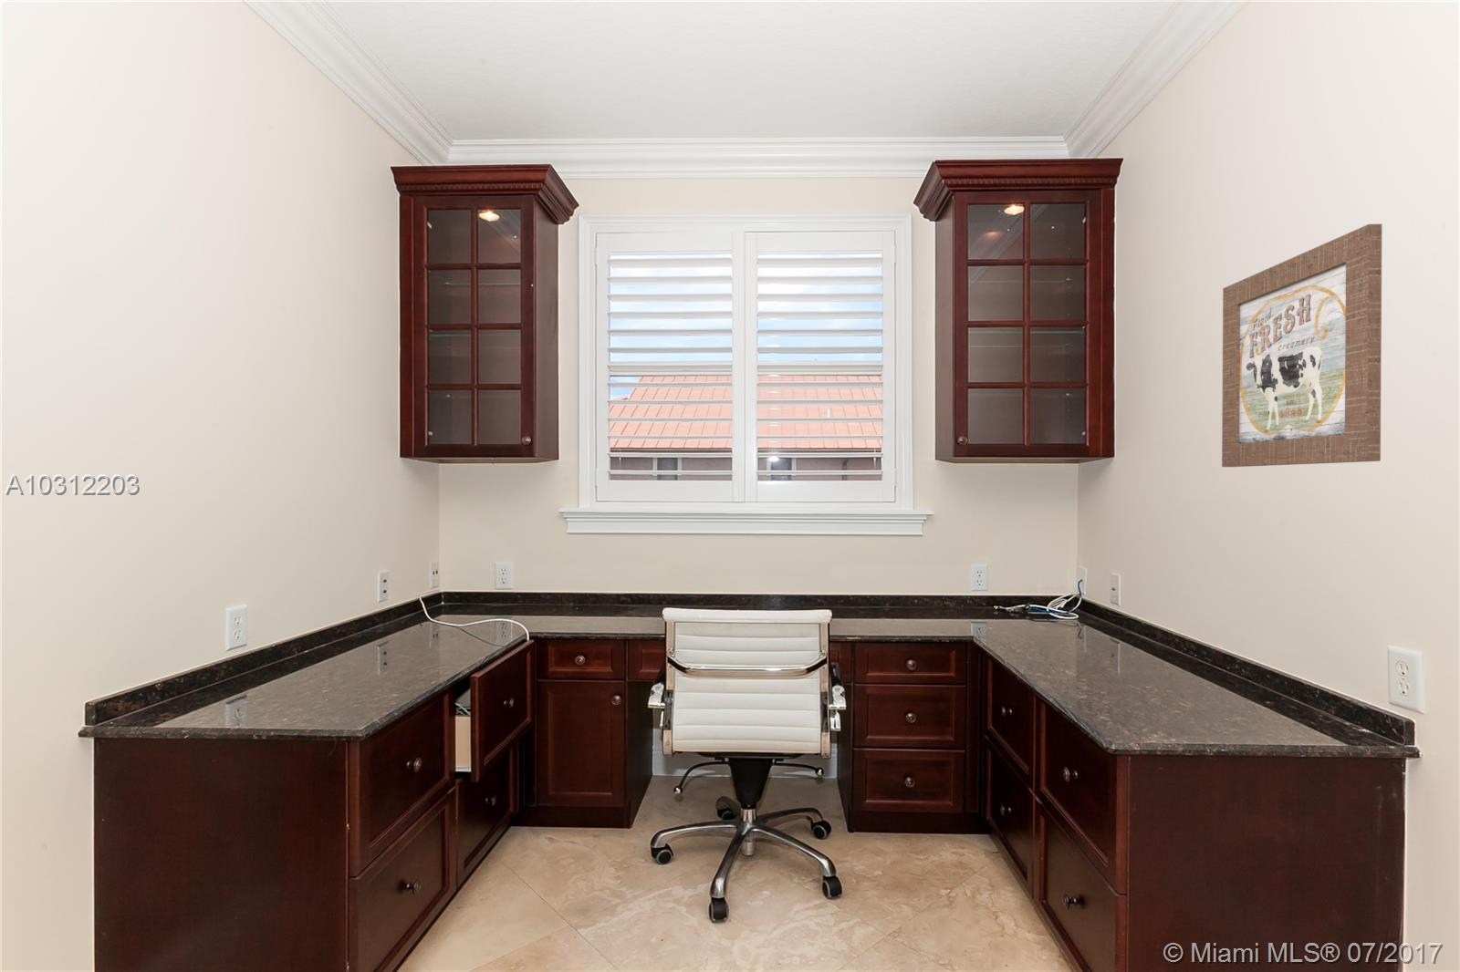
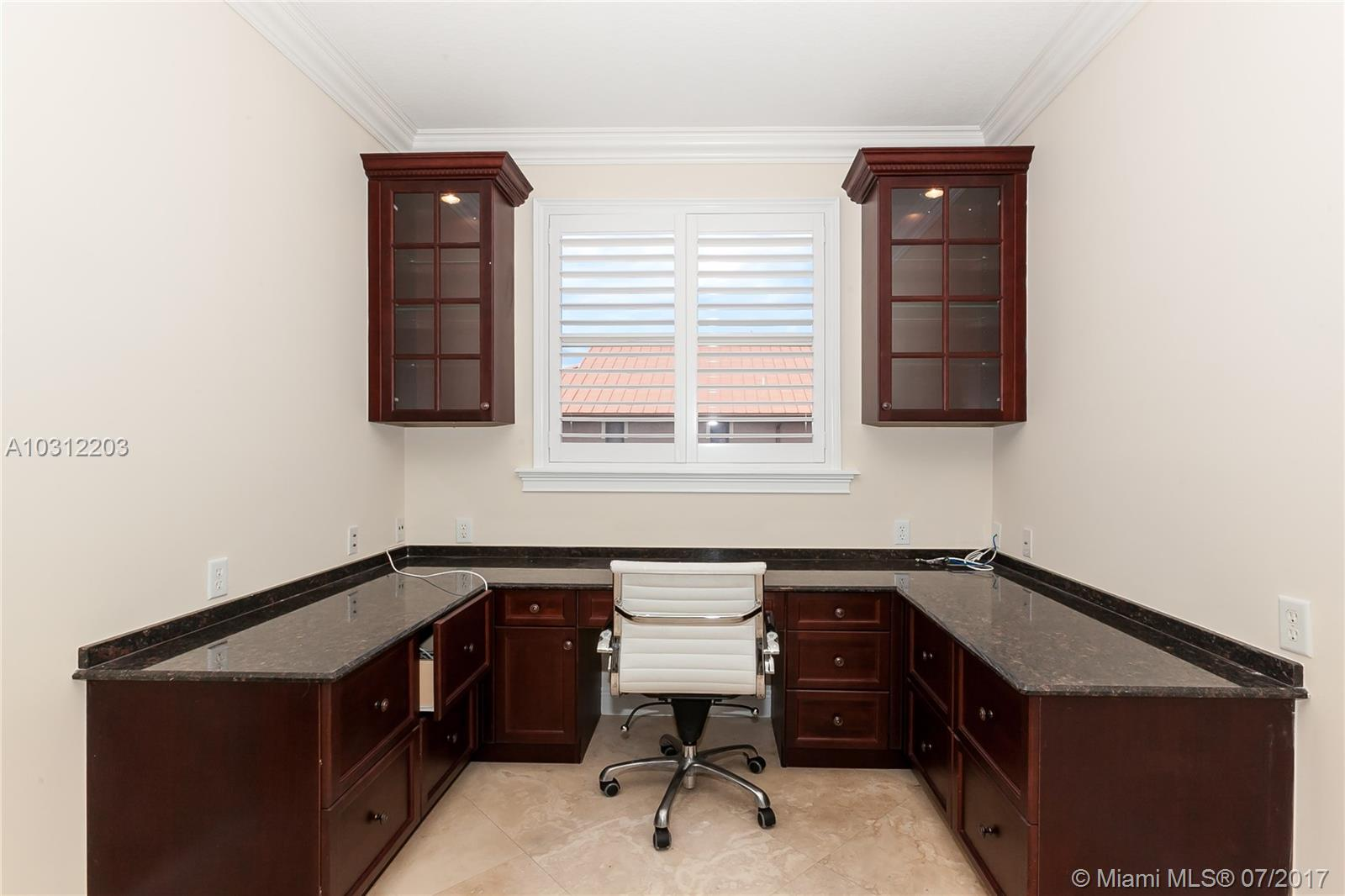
- wall art [1221,223,1383,468]
